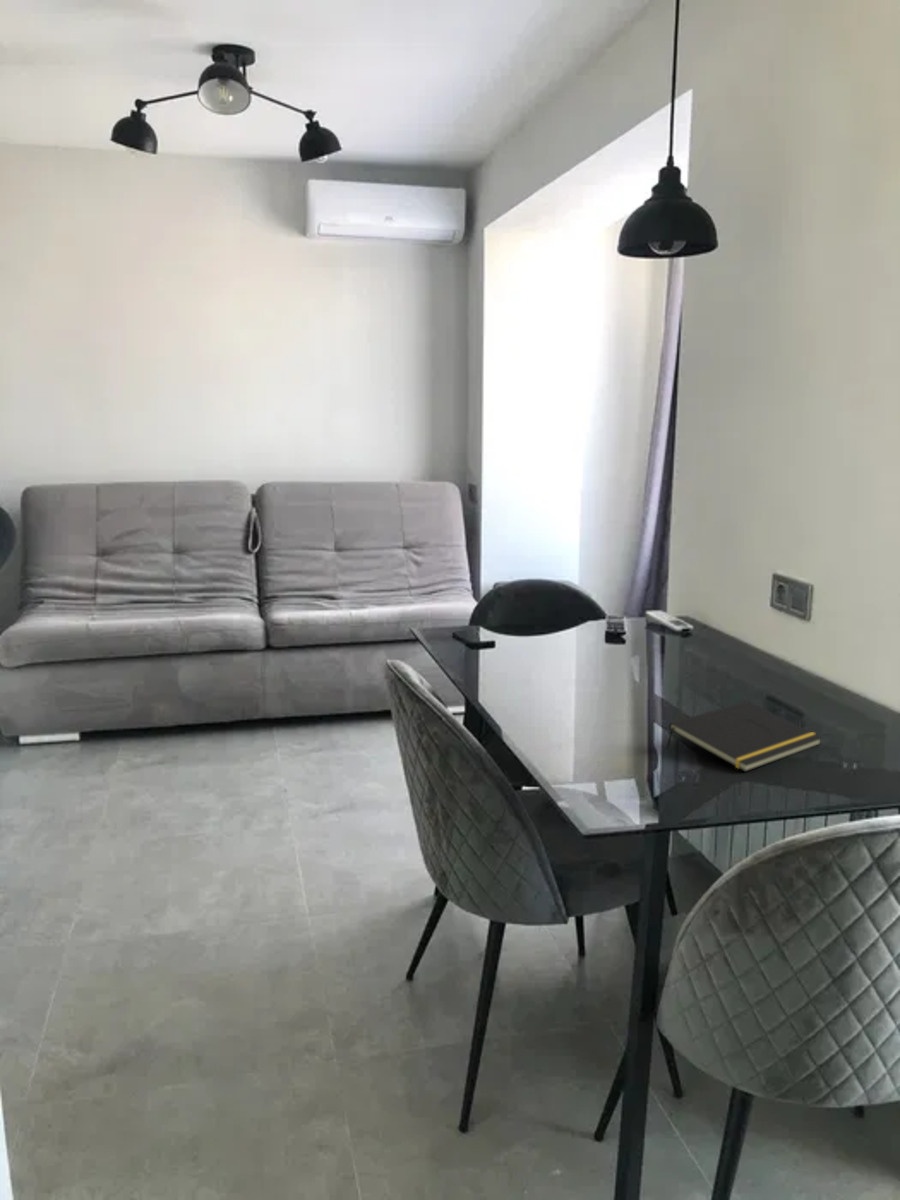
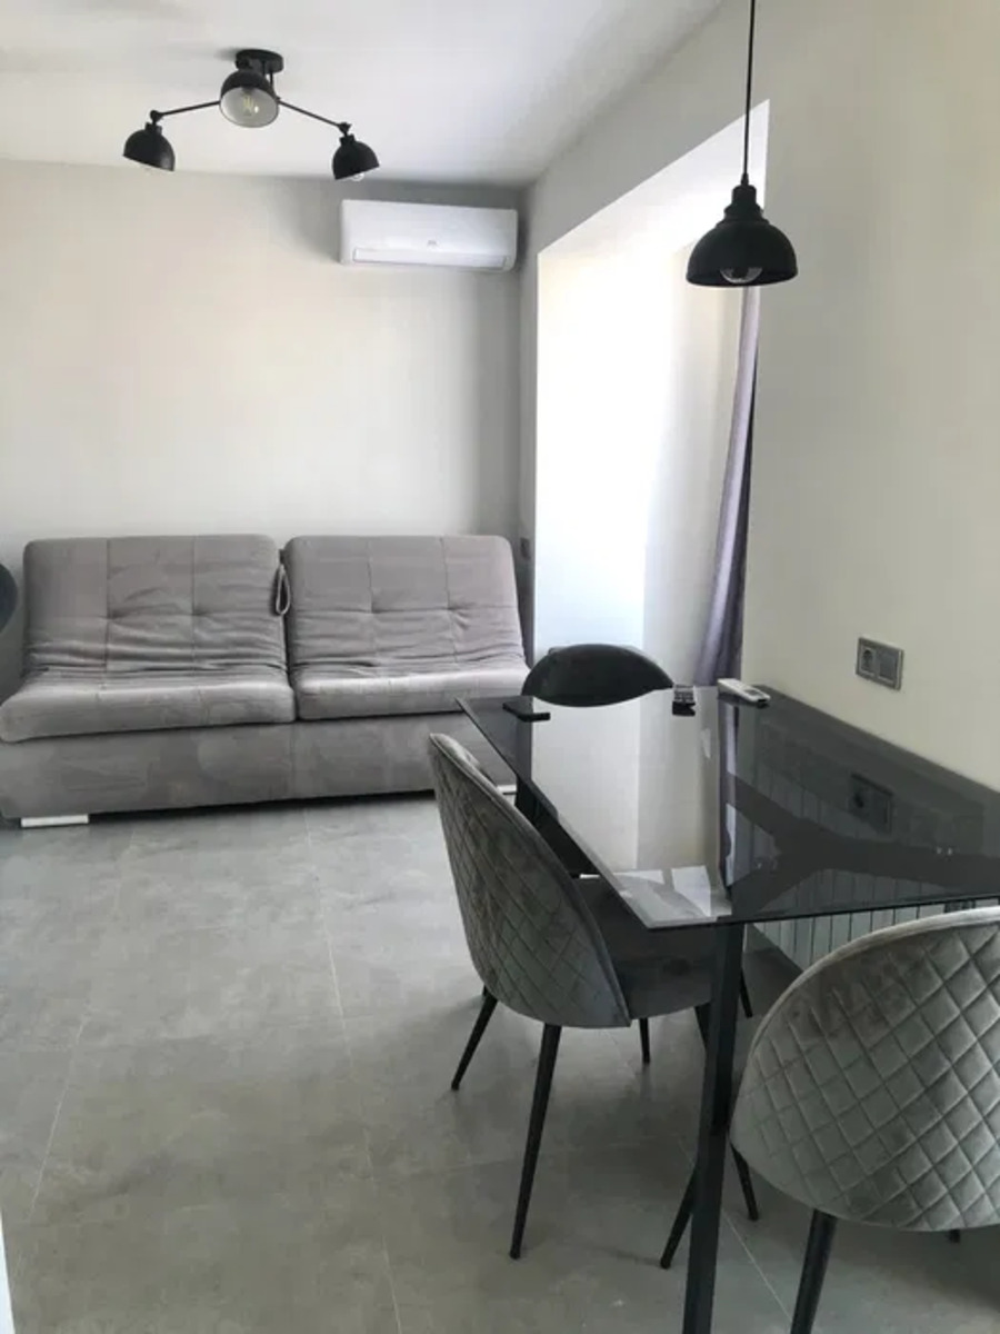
- notepad [665,700,823,773]
